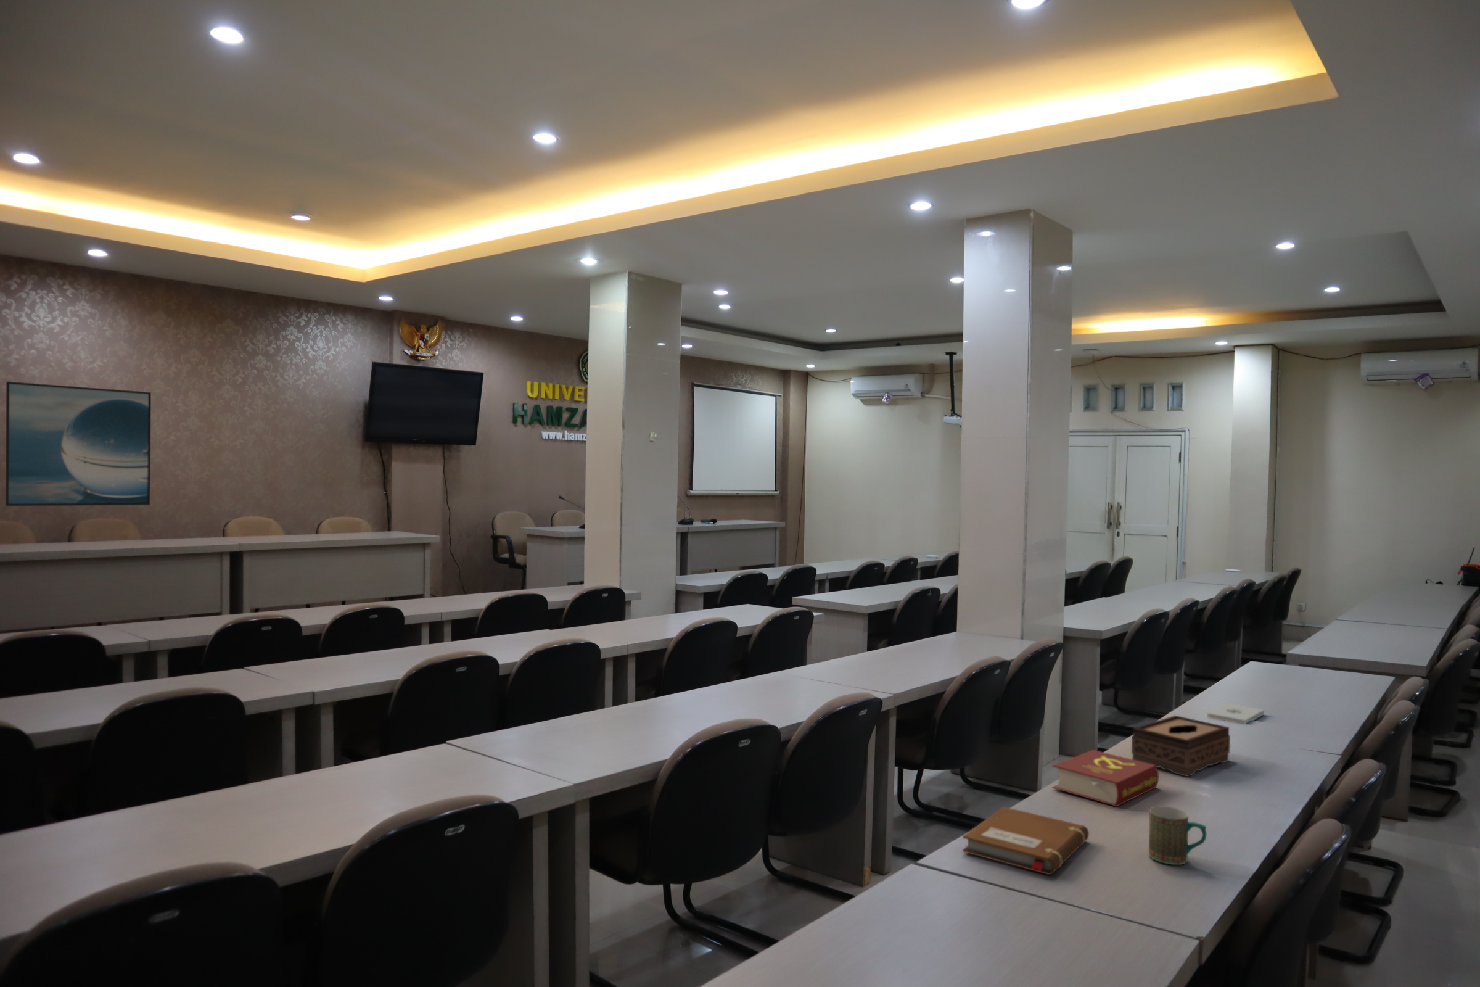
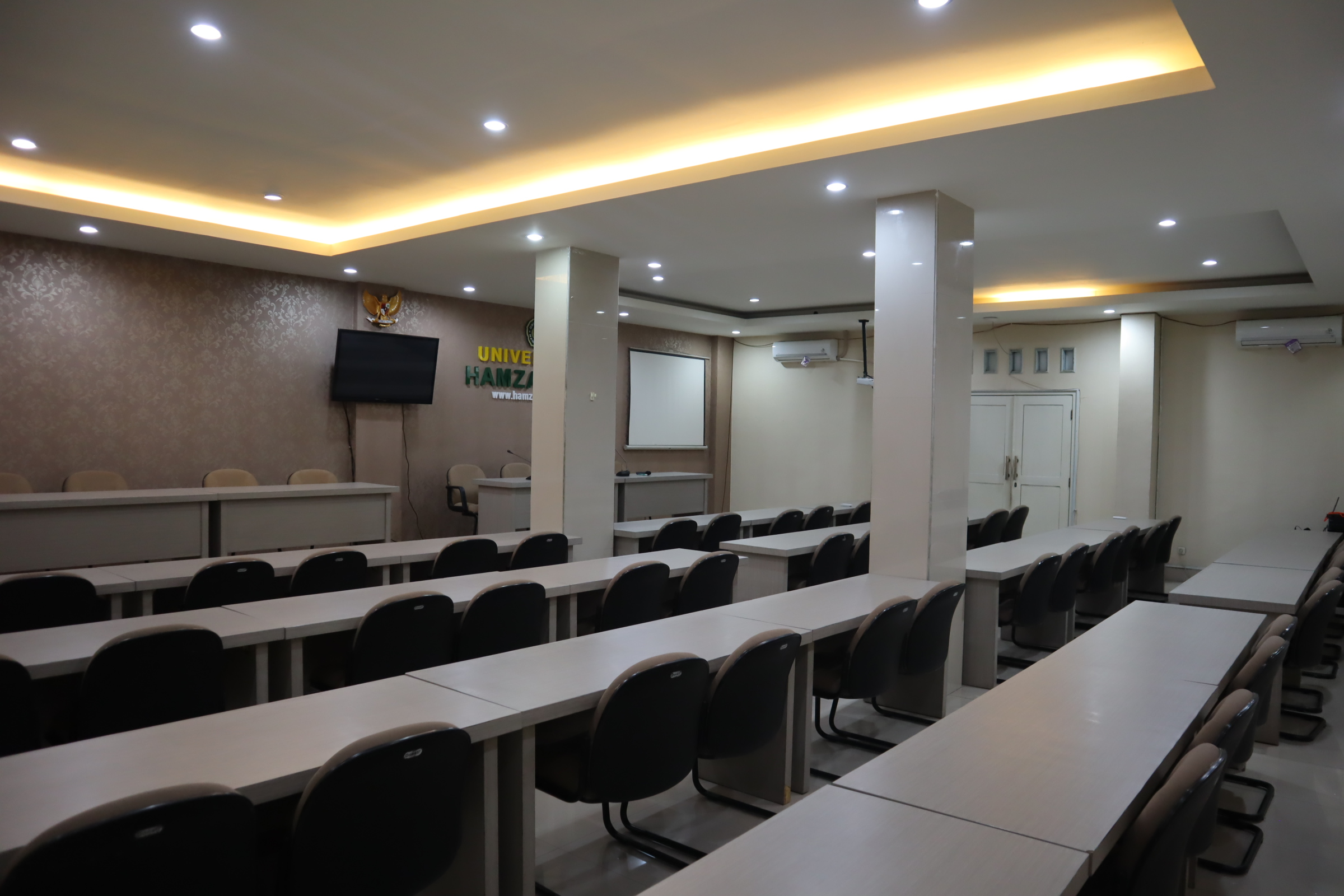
- mug [1149,805,1207,866]
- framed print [4,381,152,507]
- tissue box [1131,715,1231,778]
- notepad [1206,703,1265,725]
- notebook [962,806,1090,876]
- book [1052,749,1160,807]
